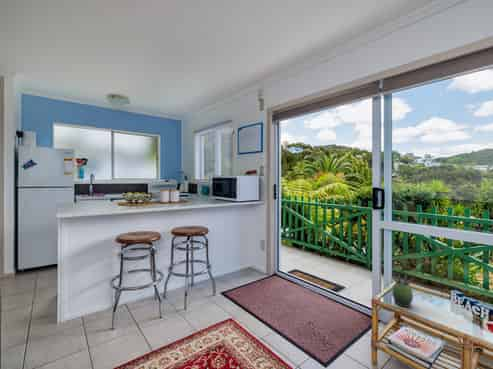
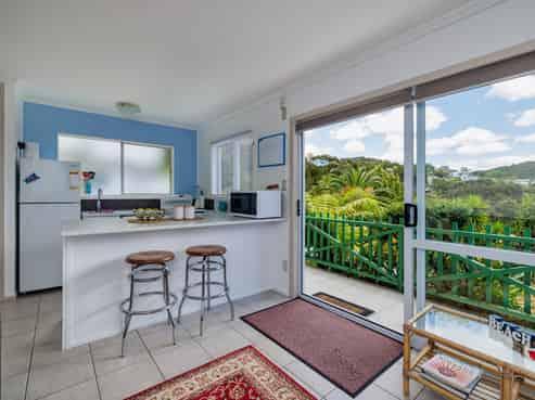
- succulent plant [391,272,414,308]
